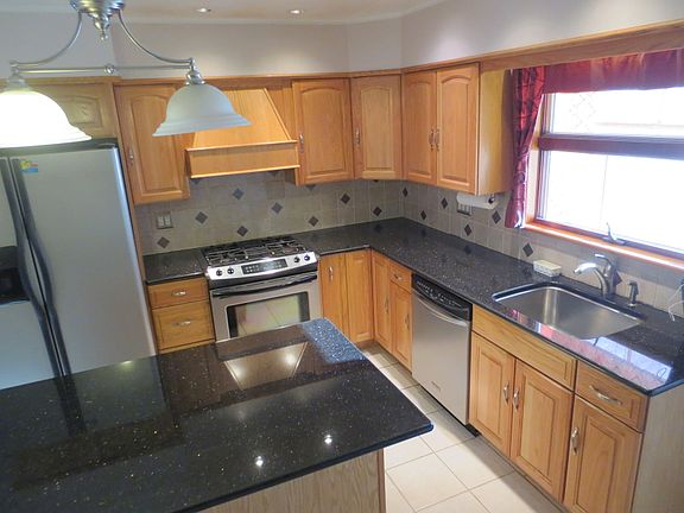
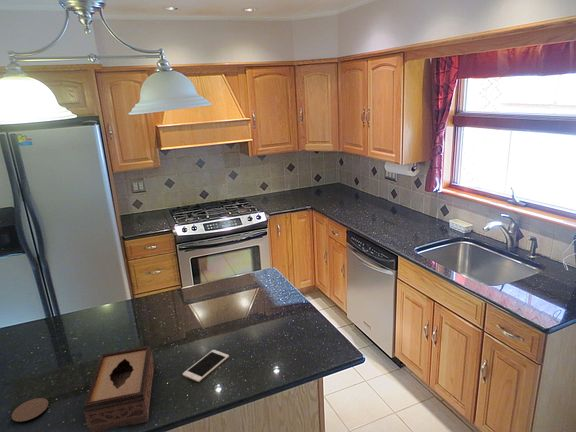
+ tissue box [83,345,155,432]
+ coaster [11,397,49,423]
+ cell phone [182,349,230,383]
